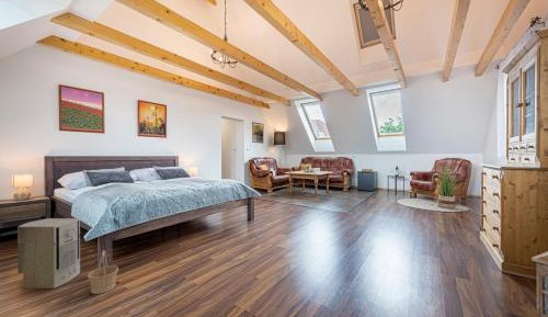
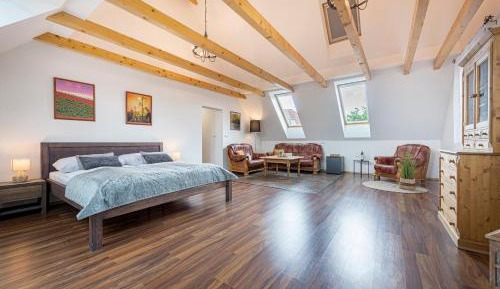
- basket [87,250,119,295]
- air purifier [16,217,81,290]
